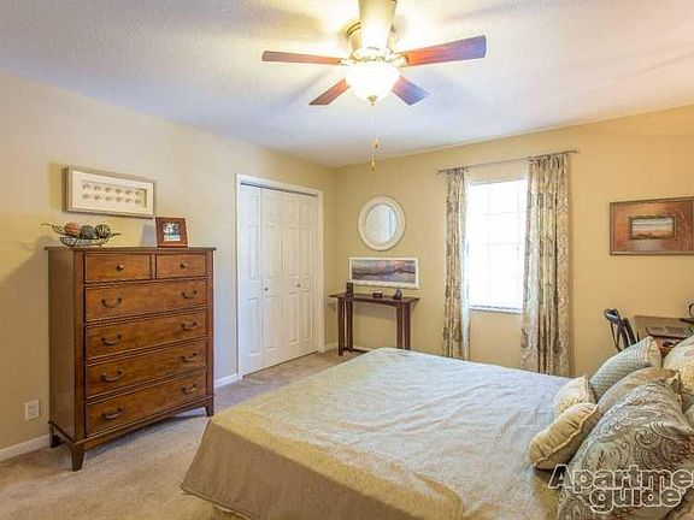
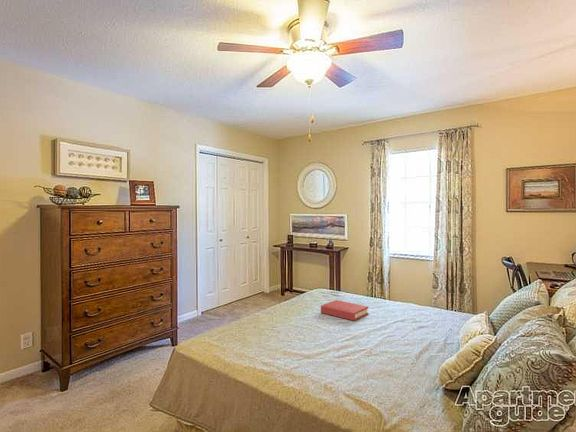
+ hardback book [320,299,369,322]
